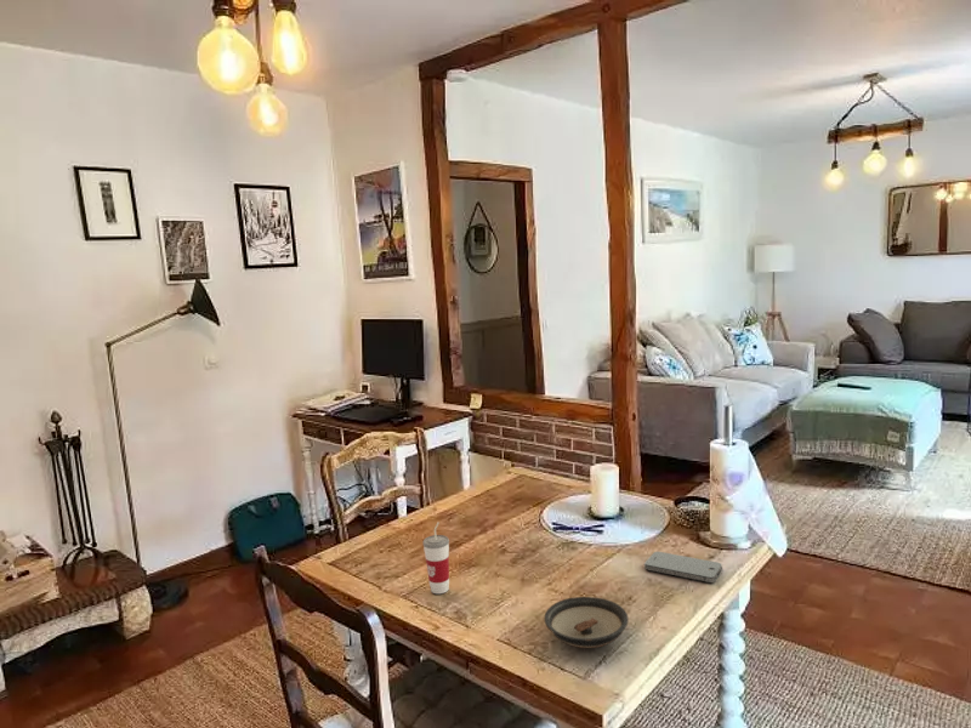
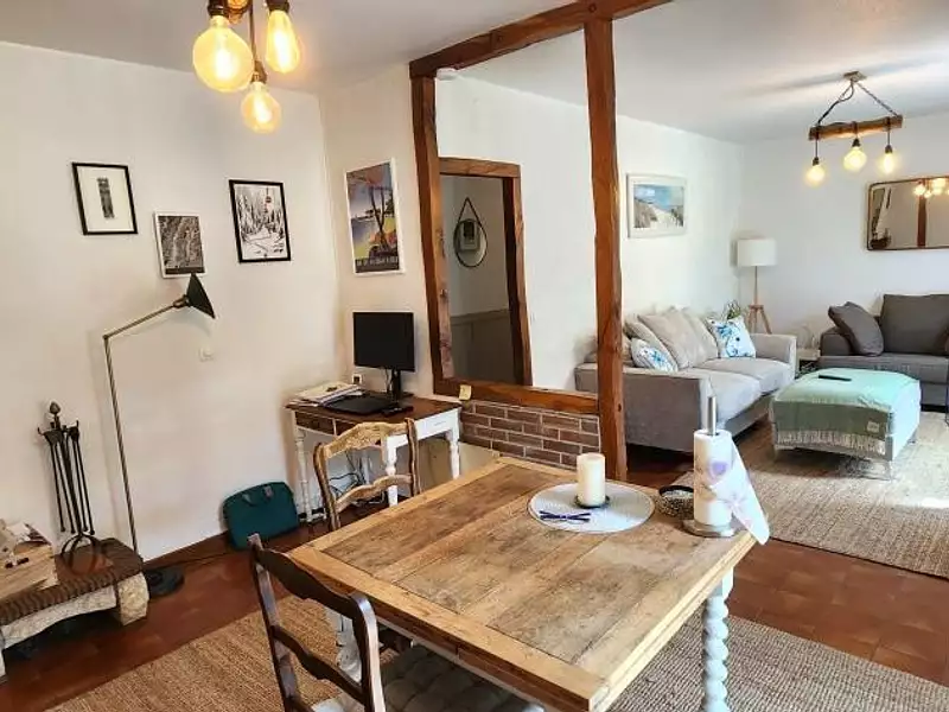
- saucer [544,596,630,649]
- smartphone [643,551,723,584]
- cup [421,521,450,595]
